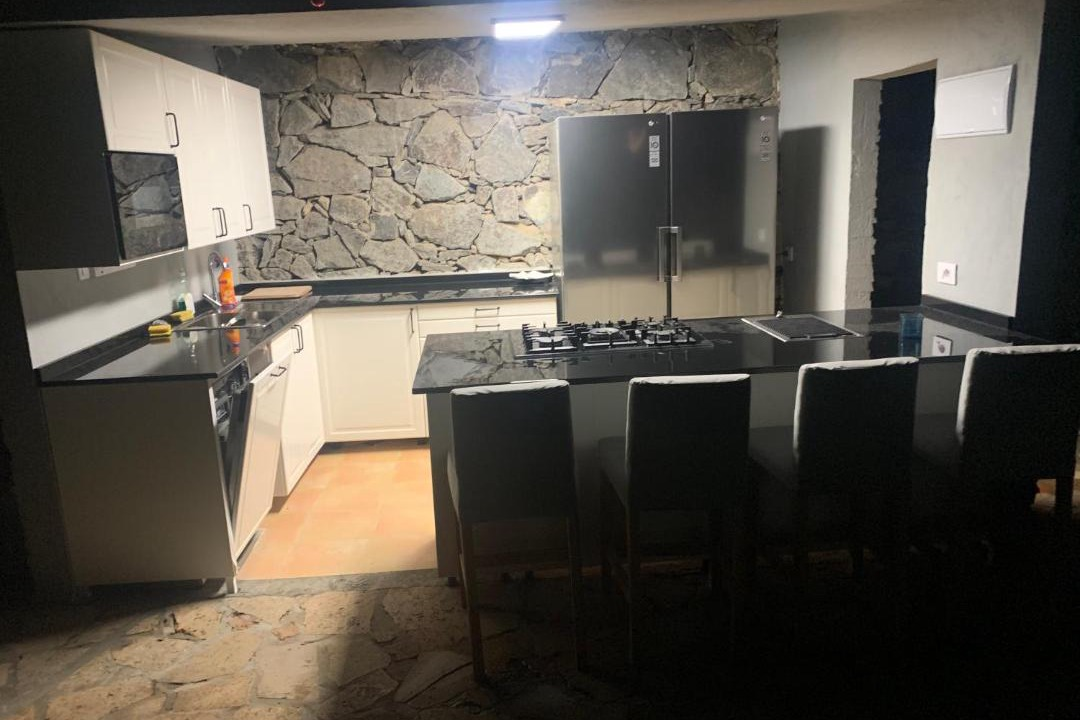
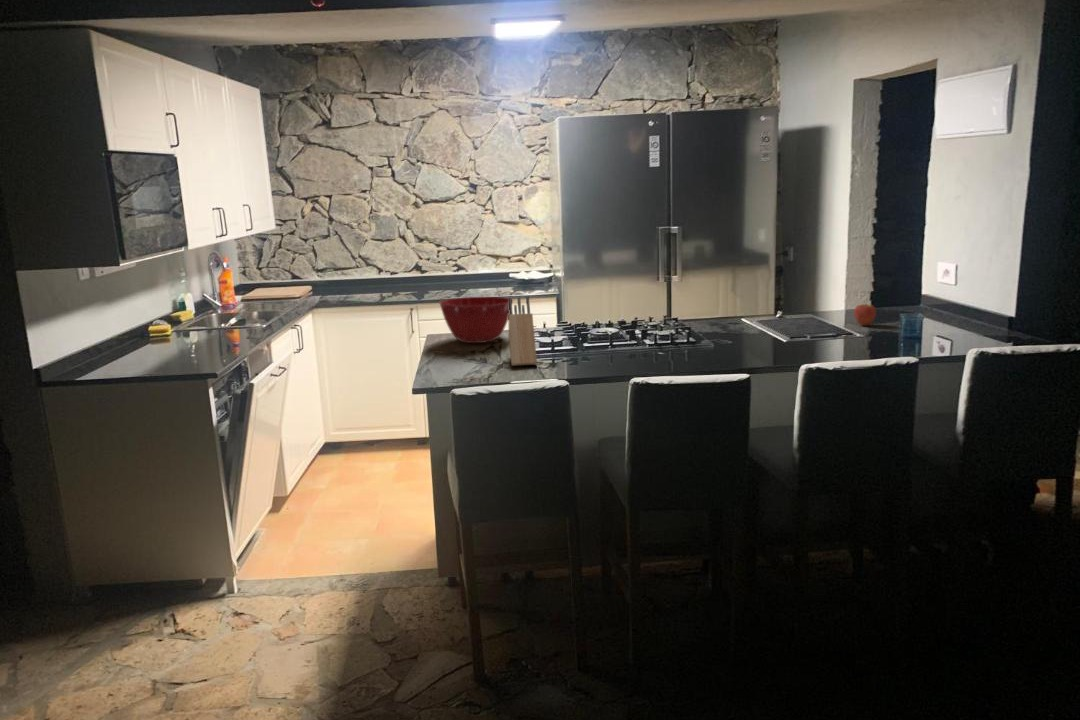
+ knife block [507,296,538,367]
+ mixing bowl [438,296,515,344]
+ fruit [853,299,877,327]
